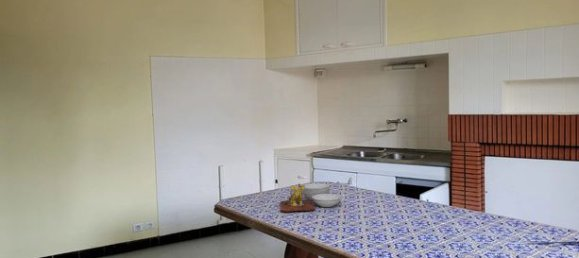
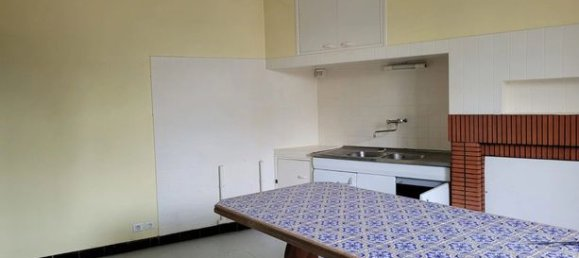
- cutting board [279,182,343,212]
